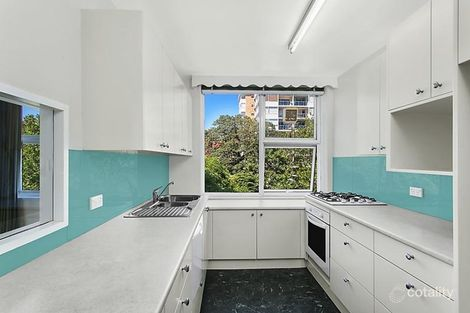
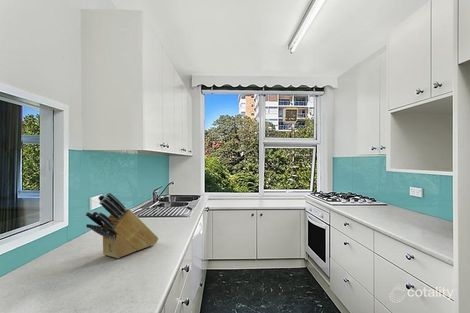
+ knife block [84,192,159,259]
